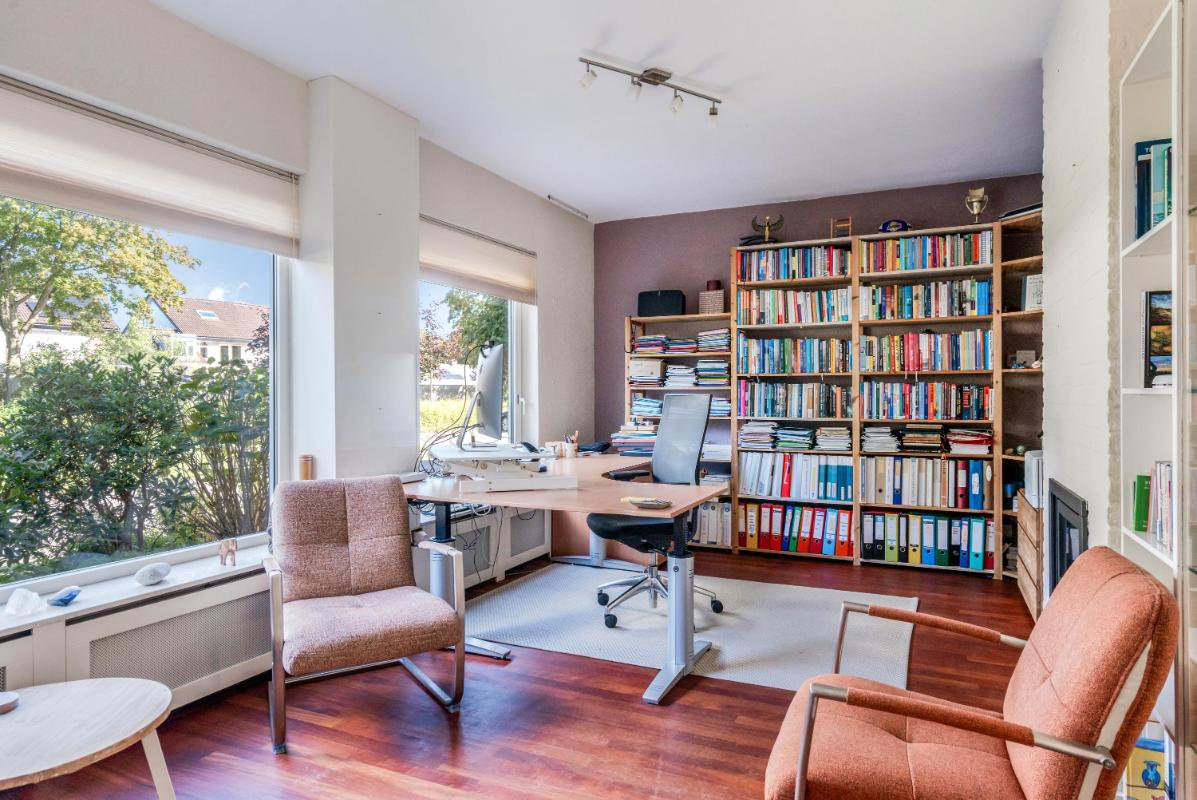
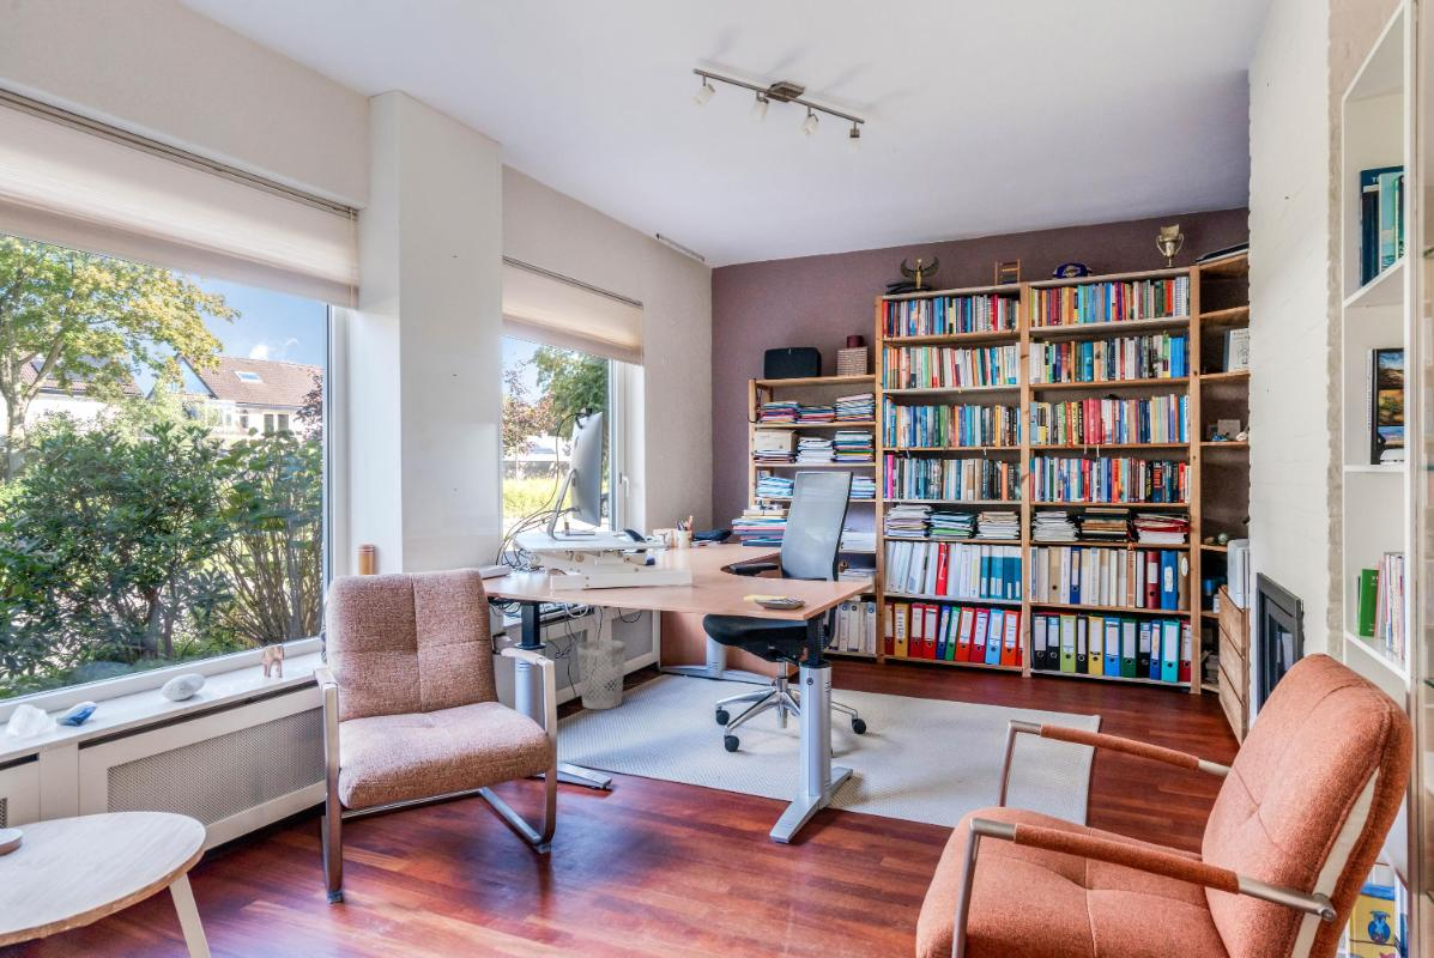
+ wastebasket [576,639,627,710]
